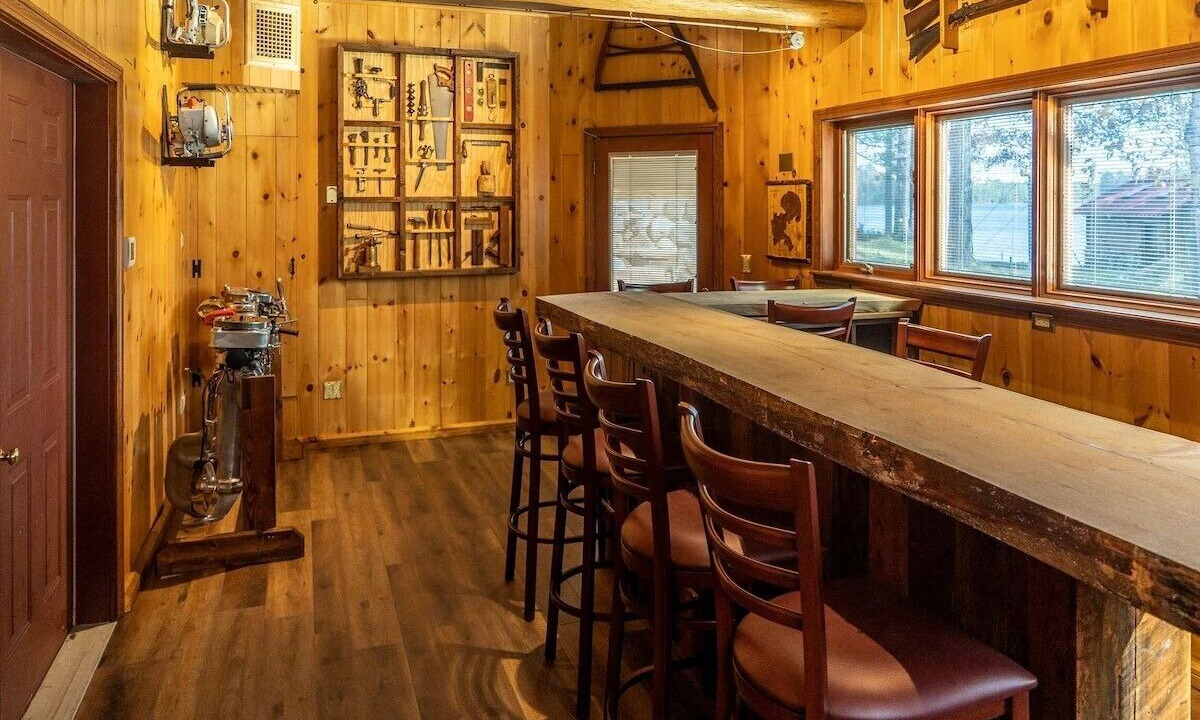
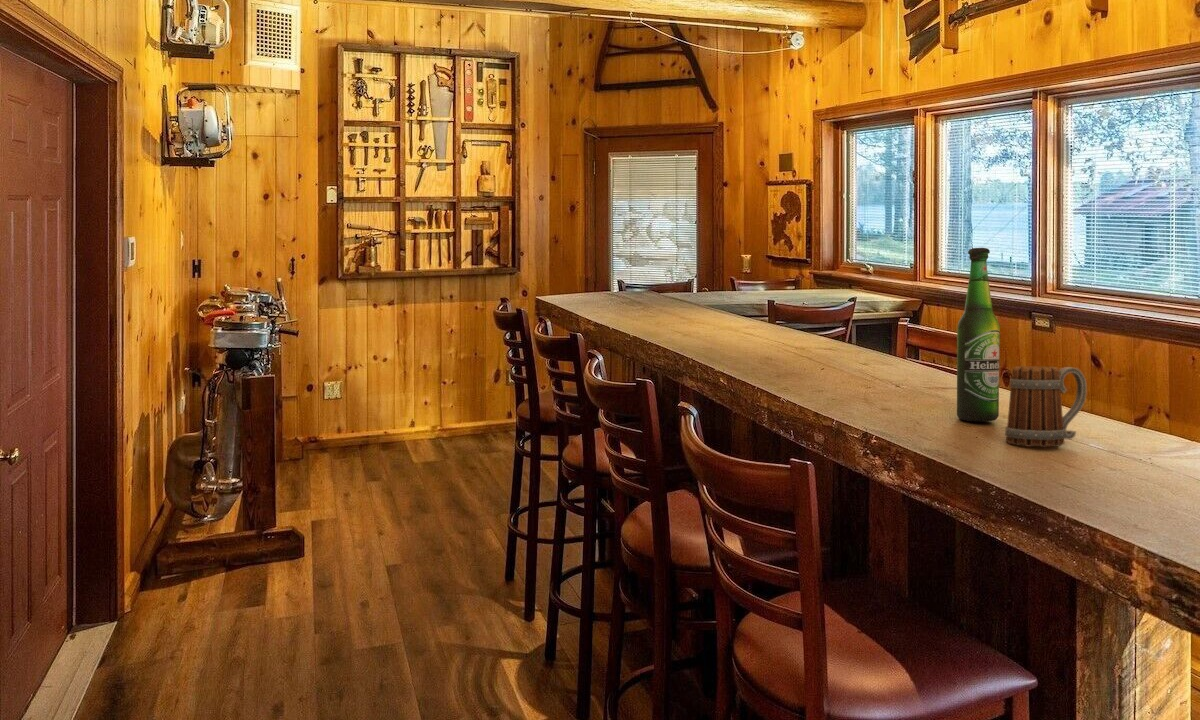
+ beer bottle [956,247,1001,423]
+ beer mug [1004,365,1088,448]
